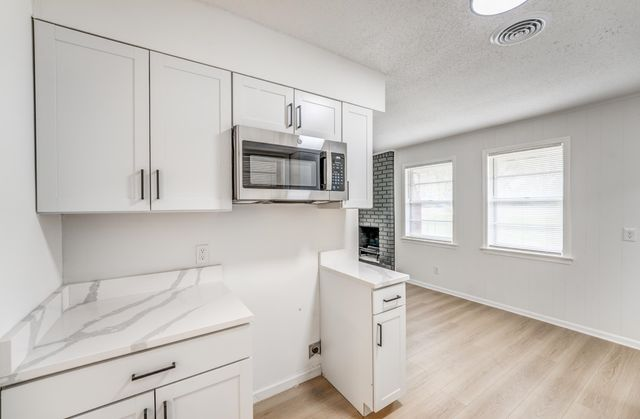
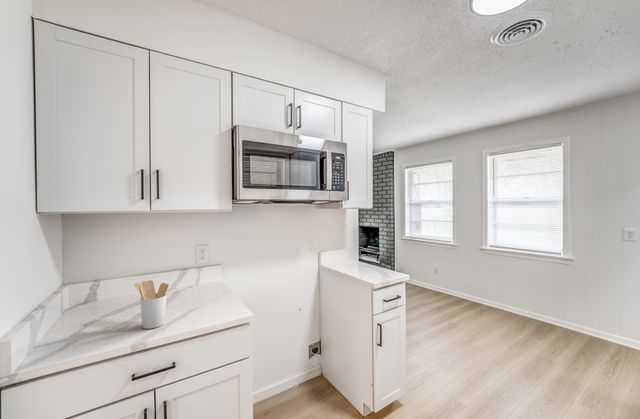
+ utensil holder [134,279,170,330]
